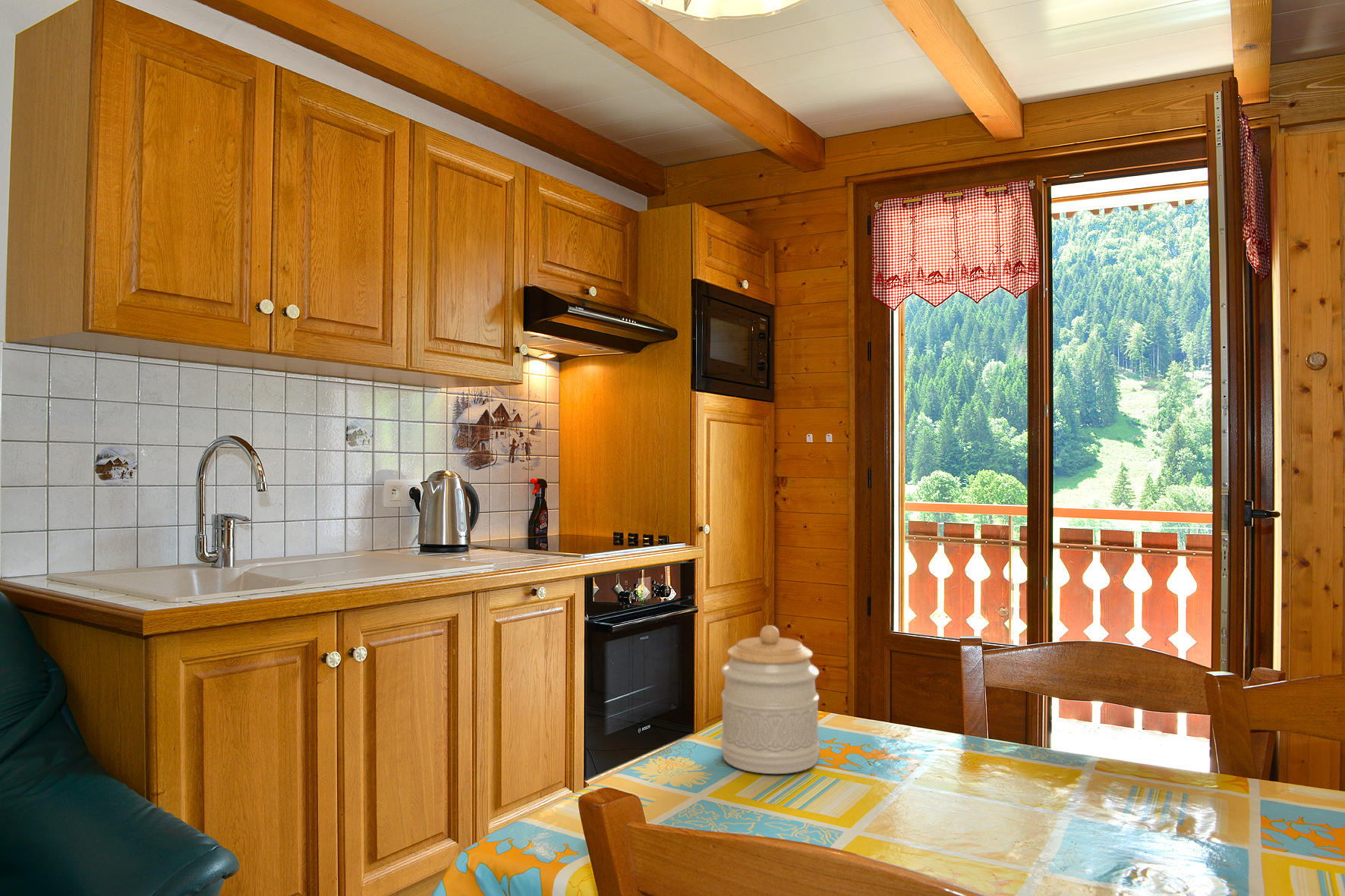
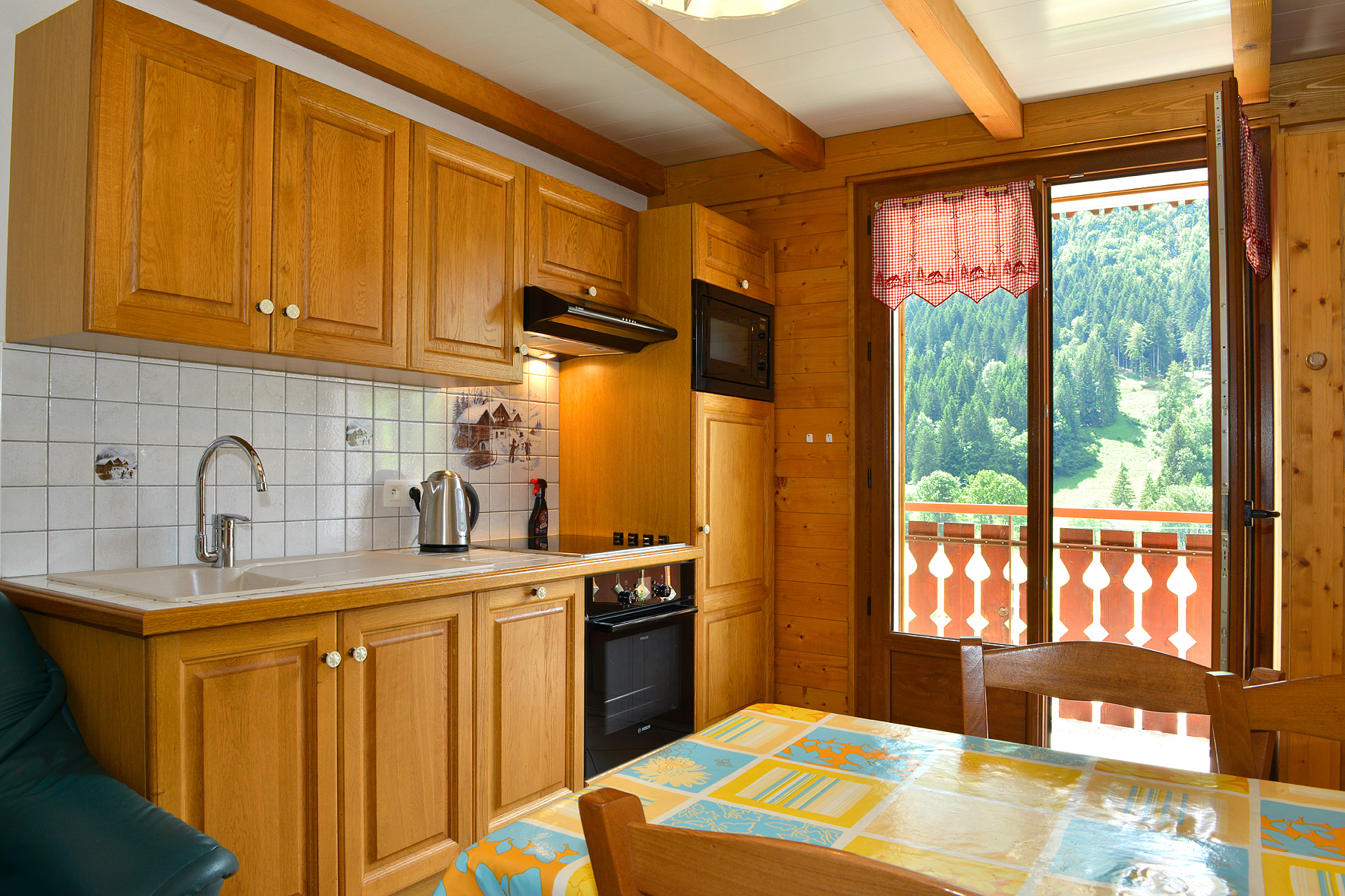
- jar [720,624,821,775]
